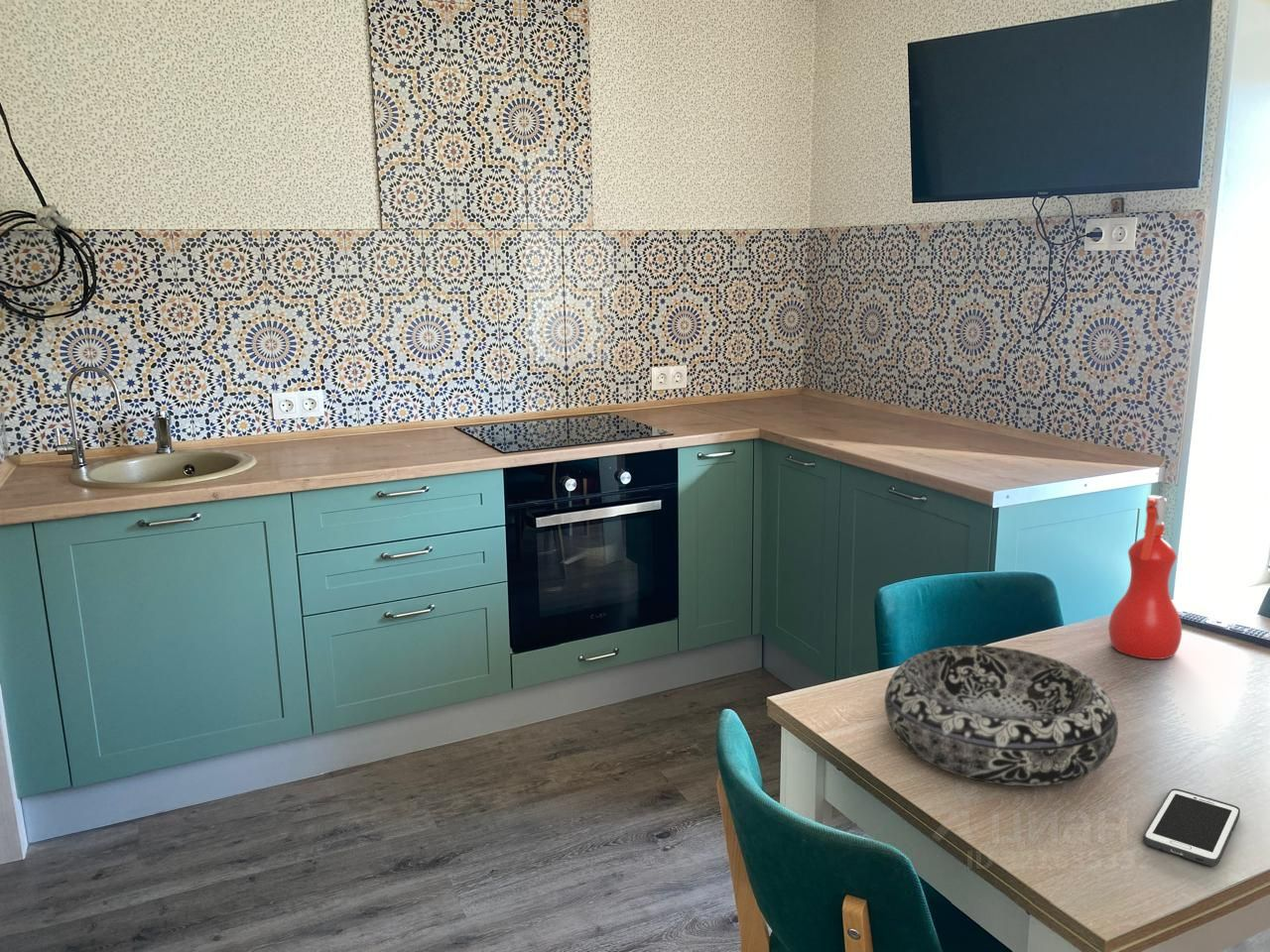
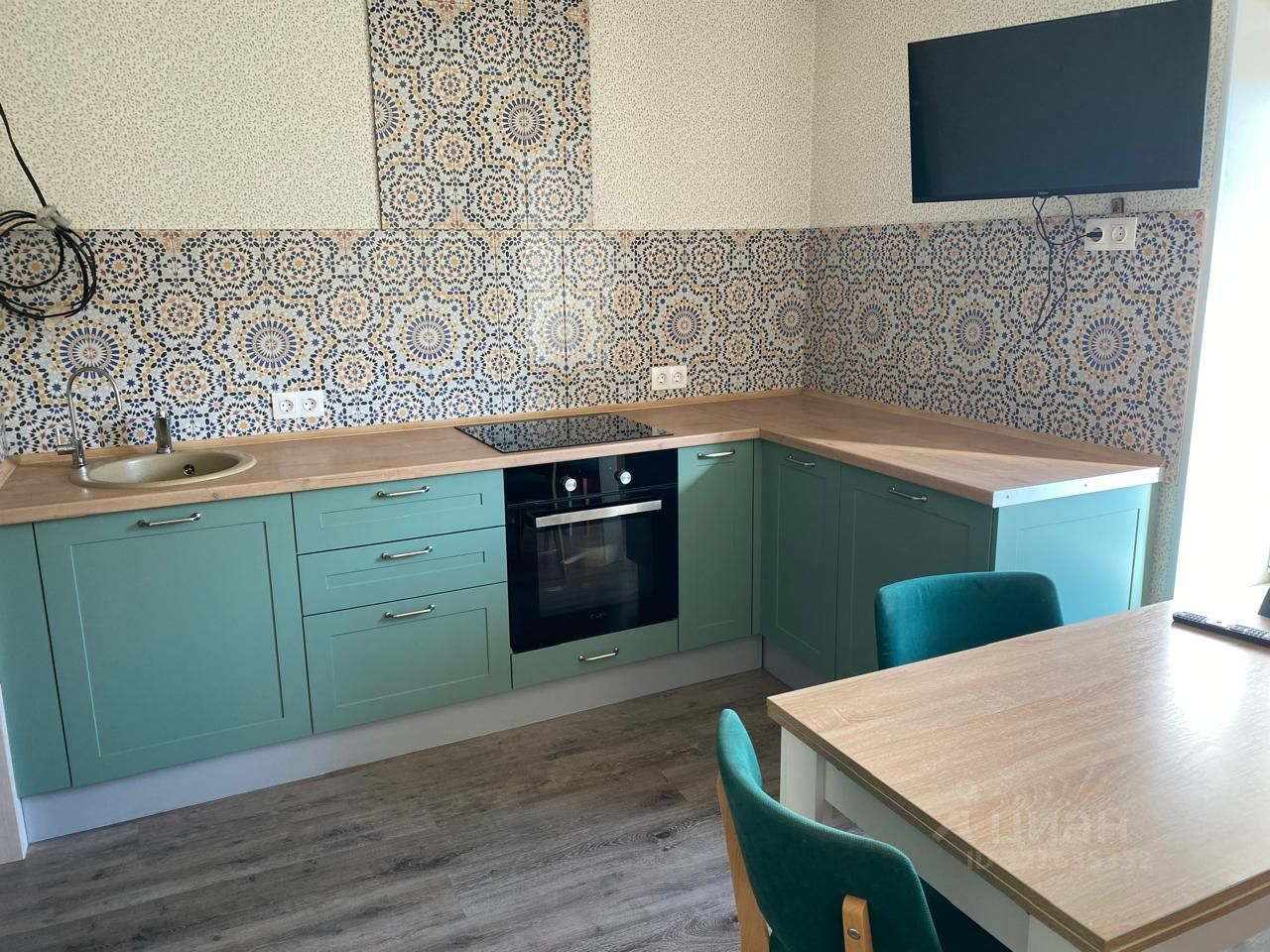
- decorative bowl [884,645,1119,787]
- spray bottle [1108,494,1183,660]
- cell phone [1142,787,1241,867]
